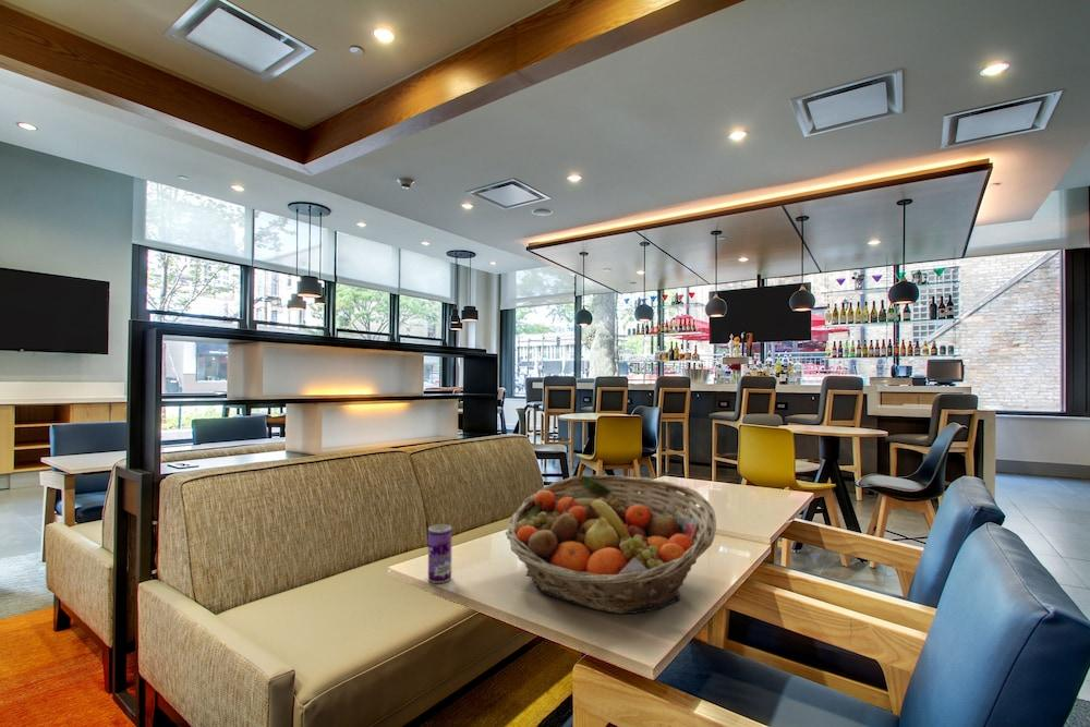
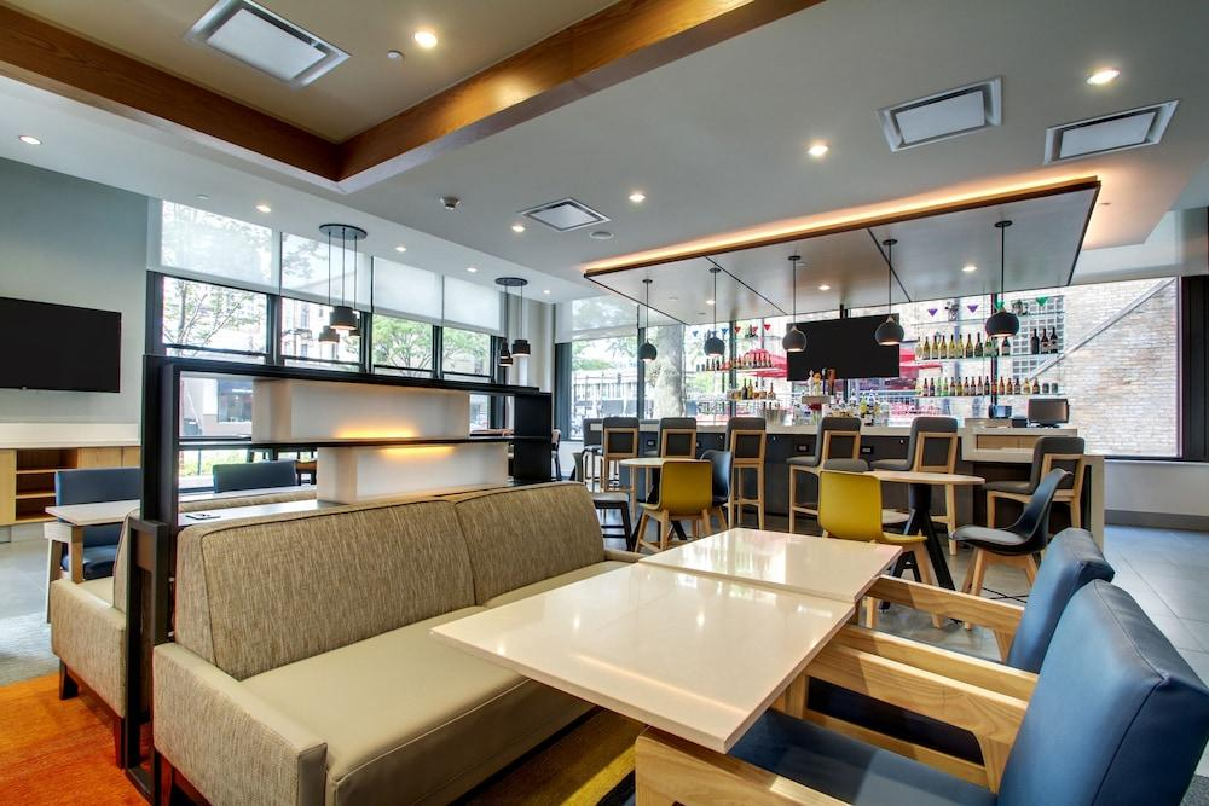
- beverage can [427,523,452,584]
- fruit basket [505,474,717,615]
